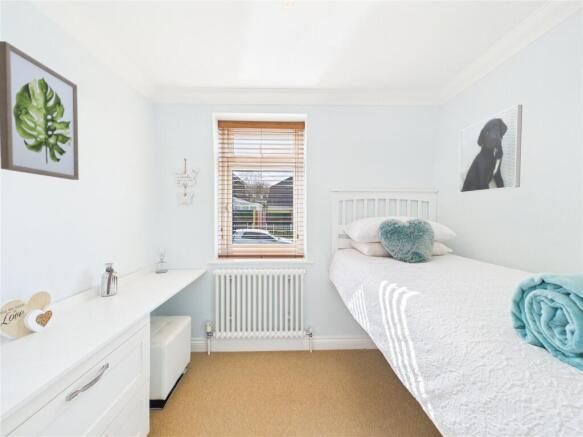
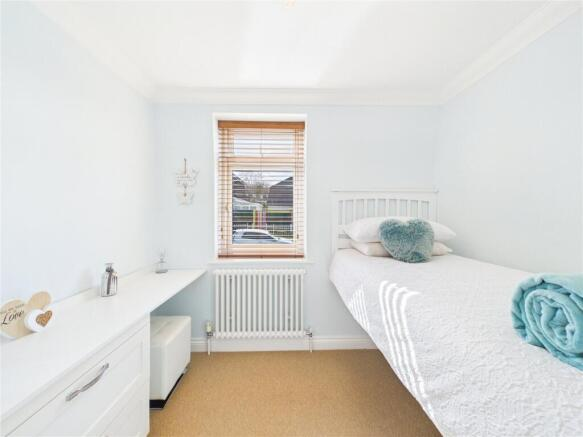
- wall art [0,40,80,181]
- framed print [458,104,523,194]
